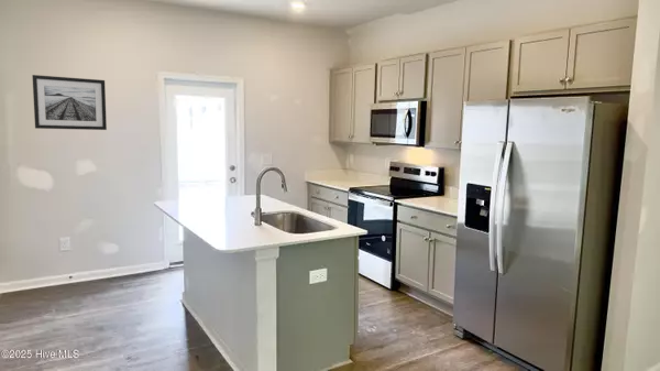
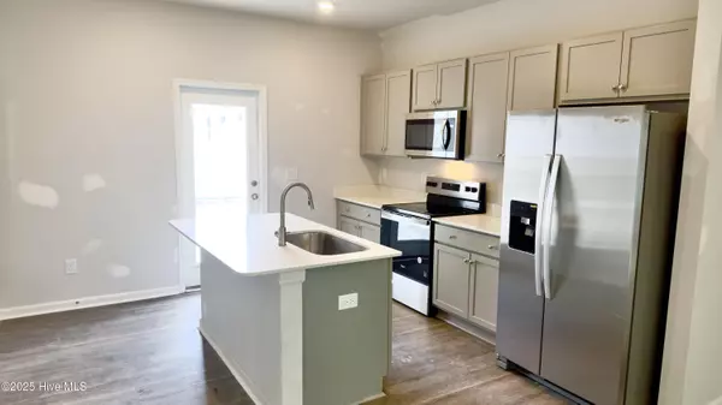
- wall art [32,74,108,131]
